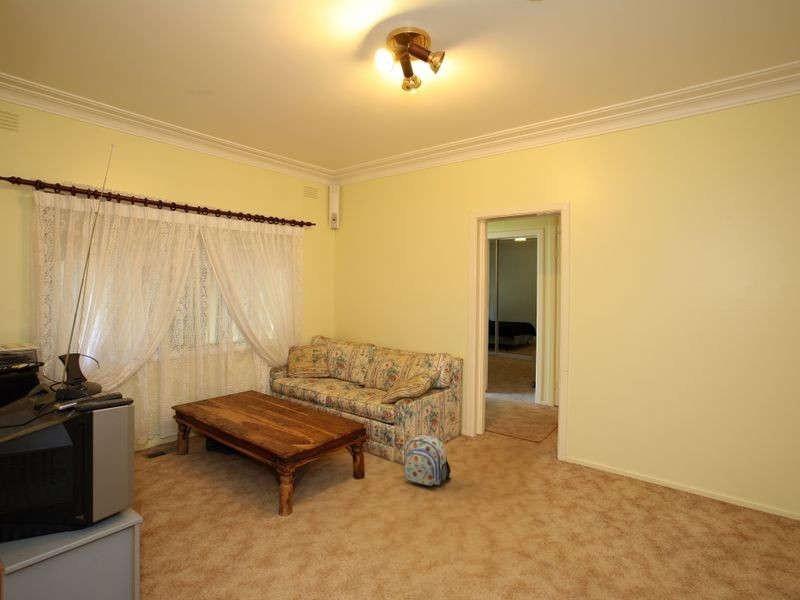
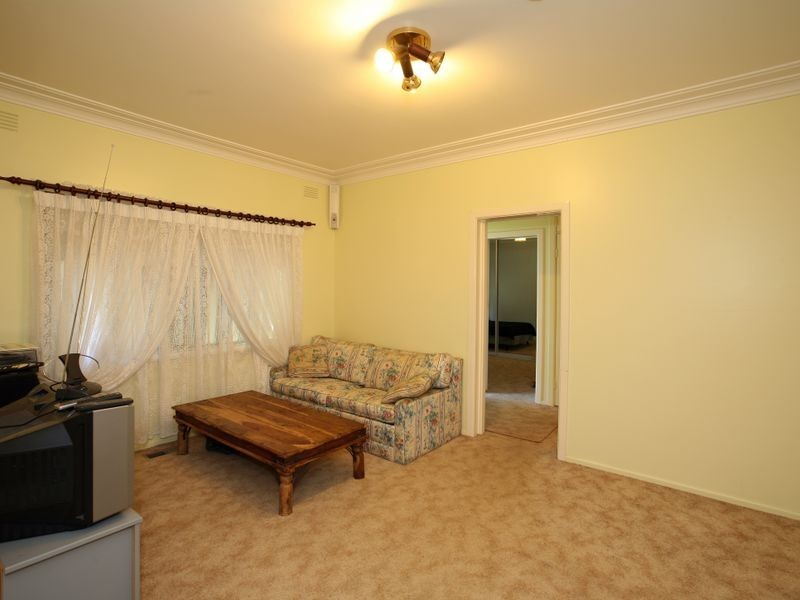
- backpack [403,433,452,487]
